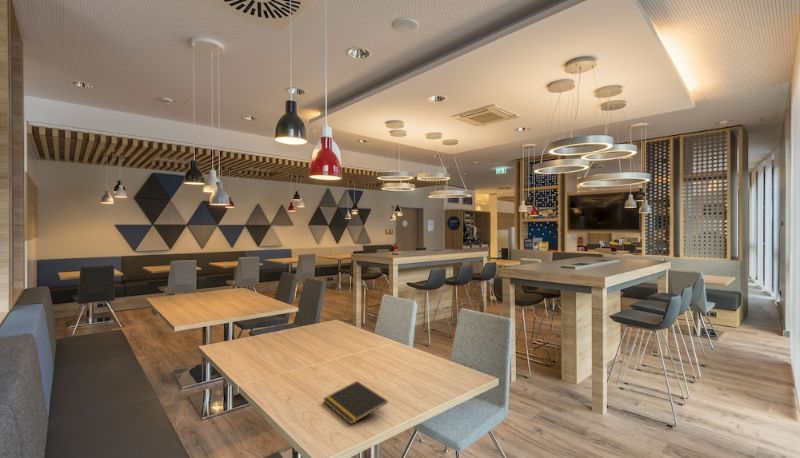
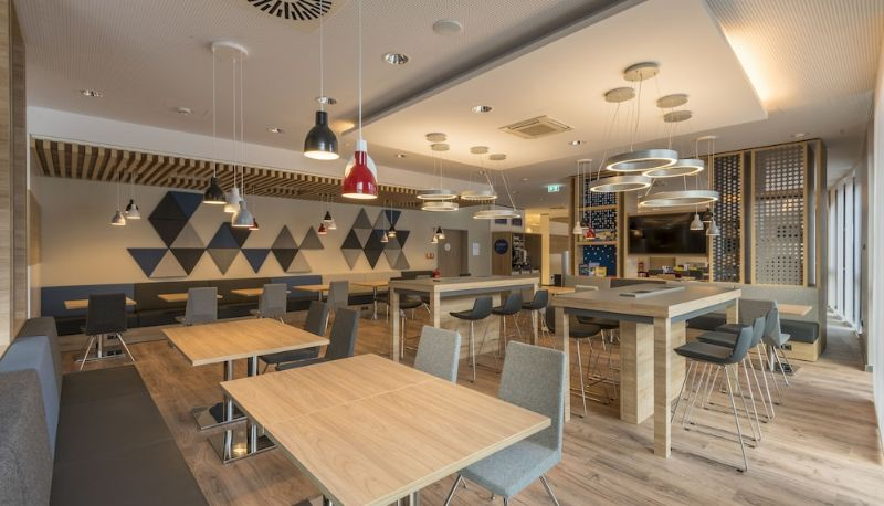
- notepad [322,380,389,425]
